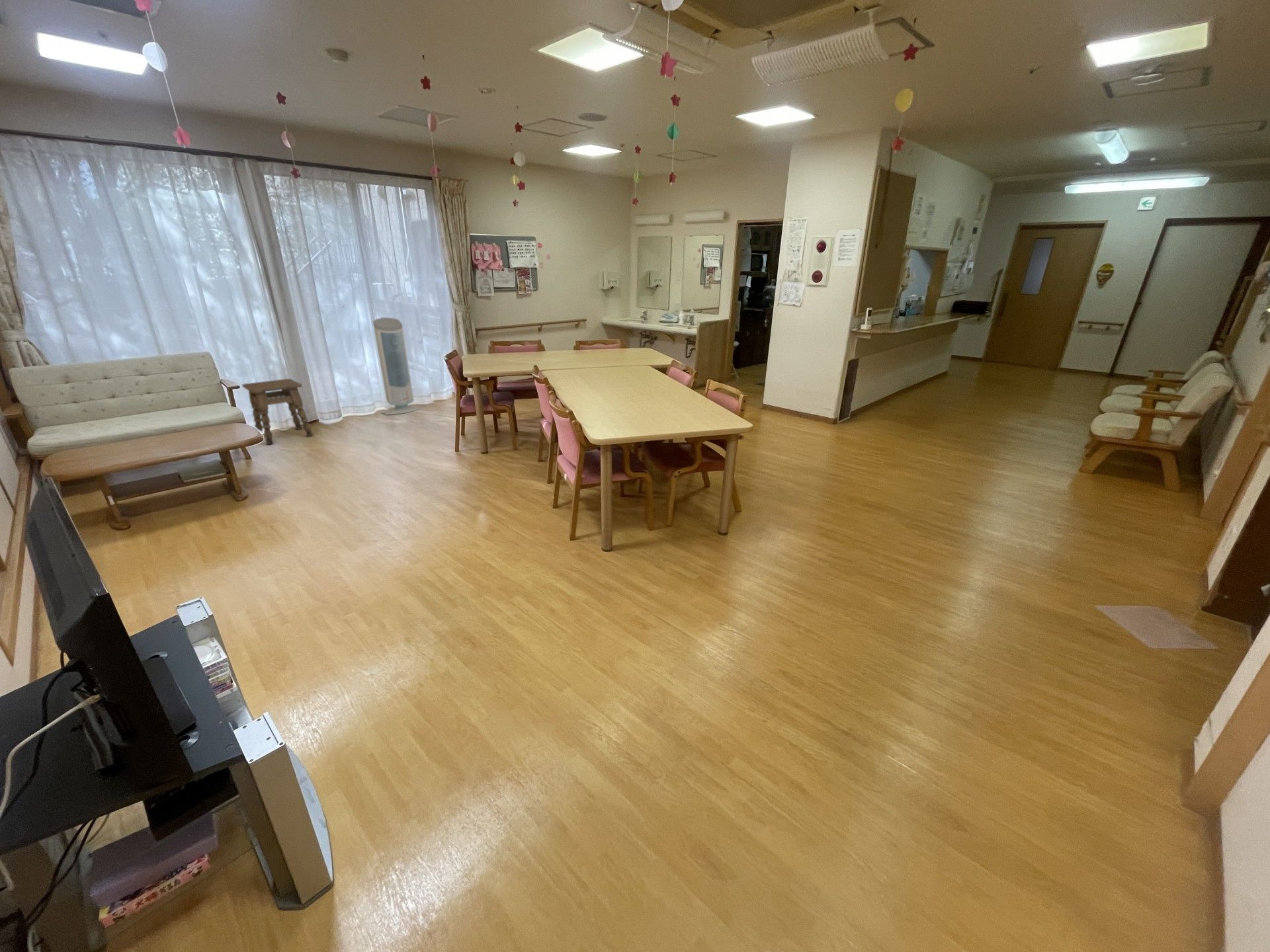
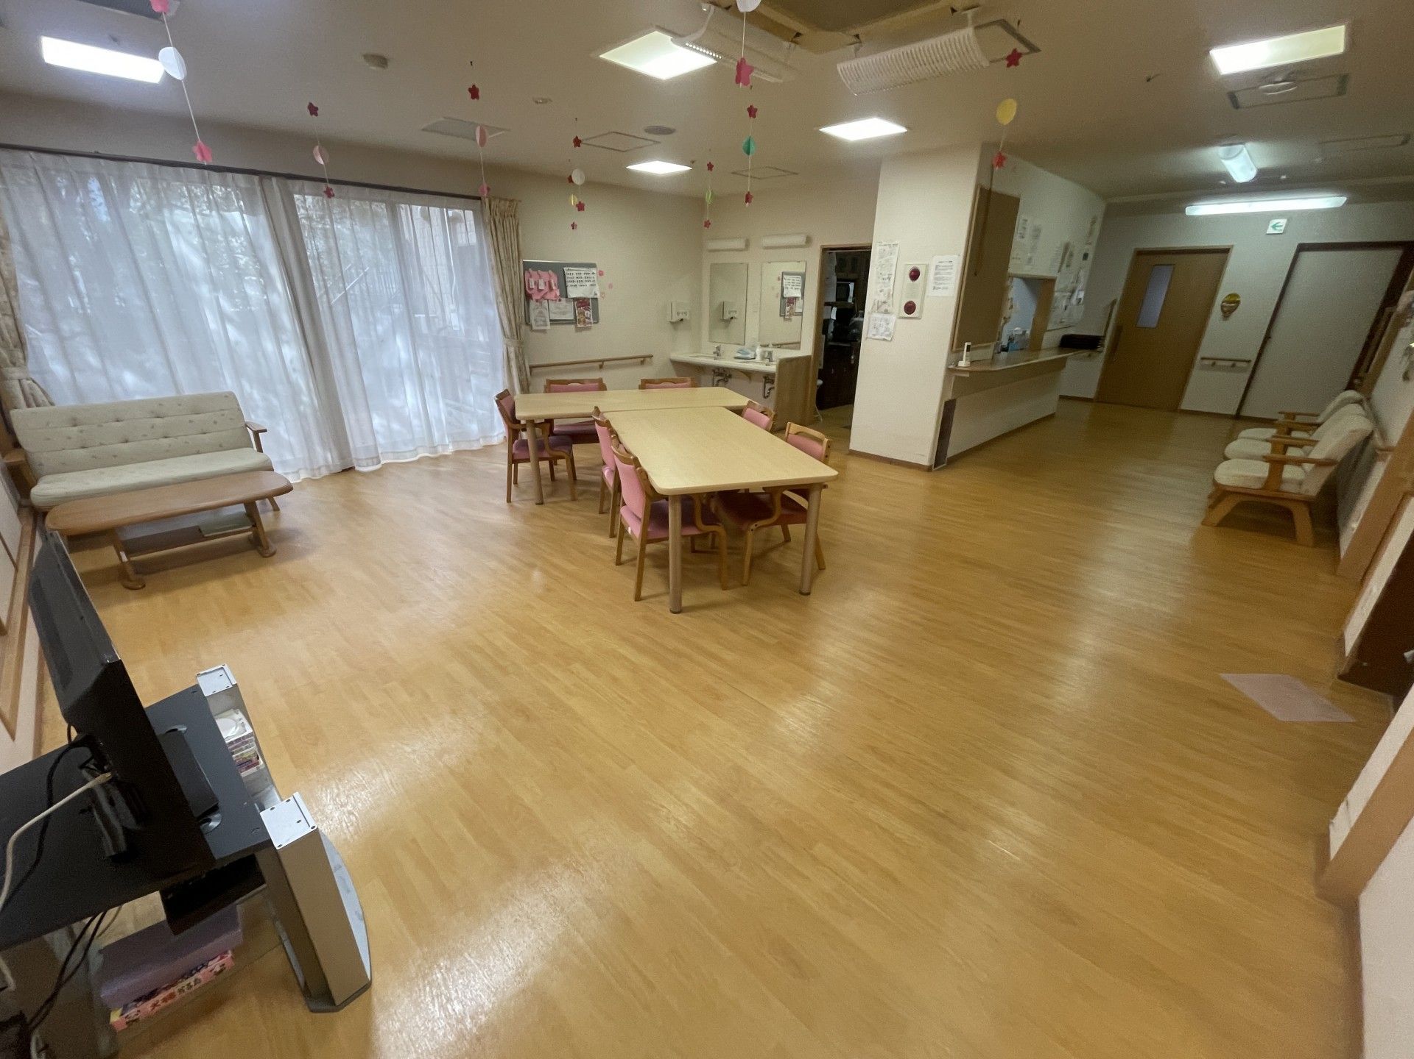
- air purifier [372,317,422,416]
- side table [241,378,314,446]
